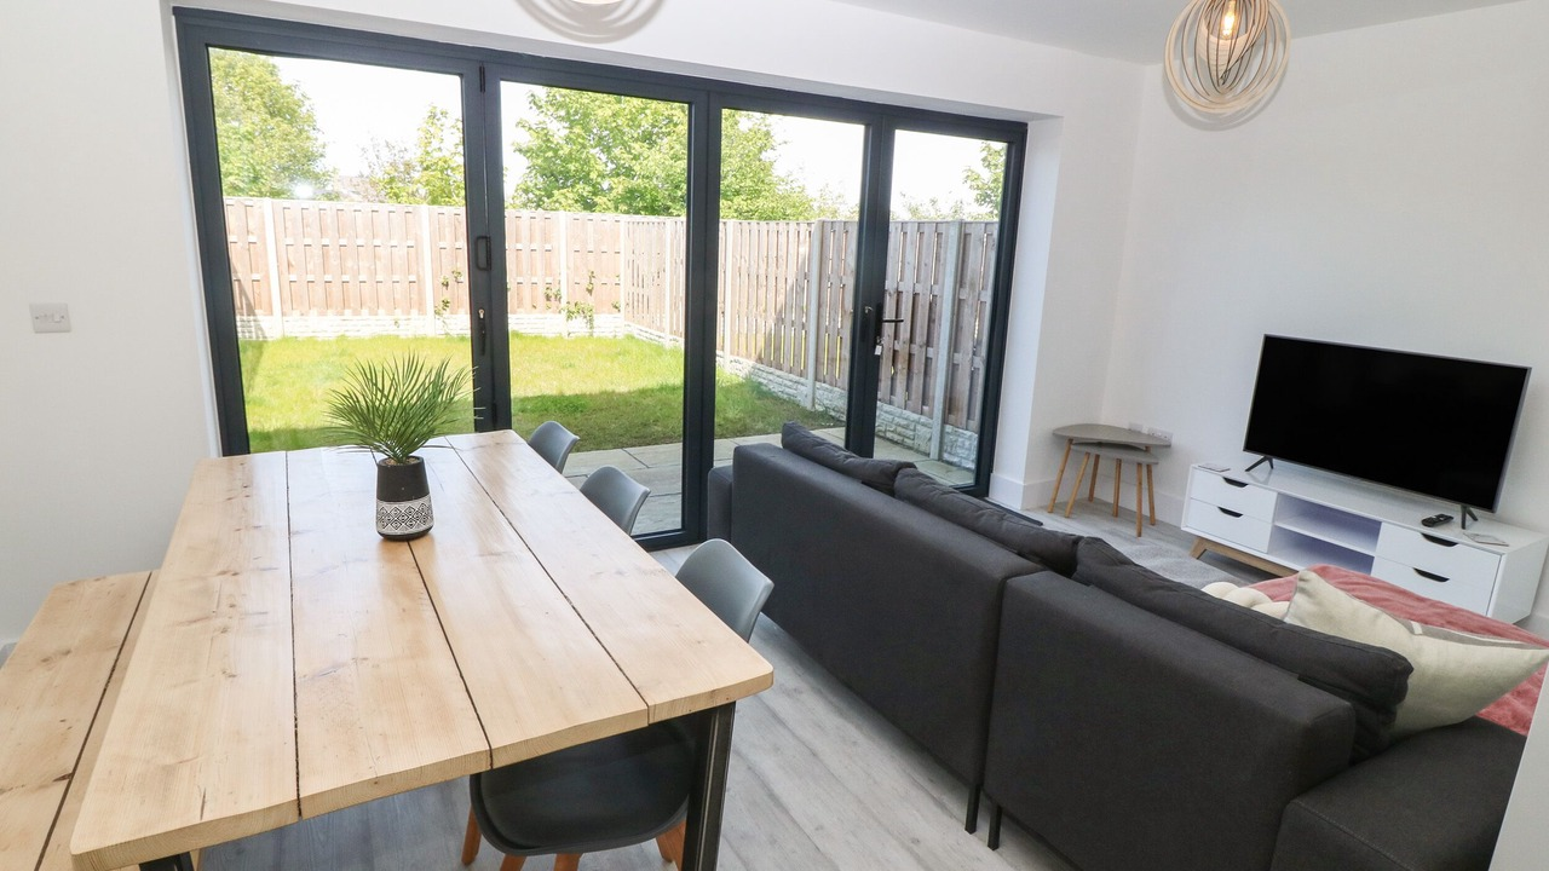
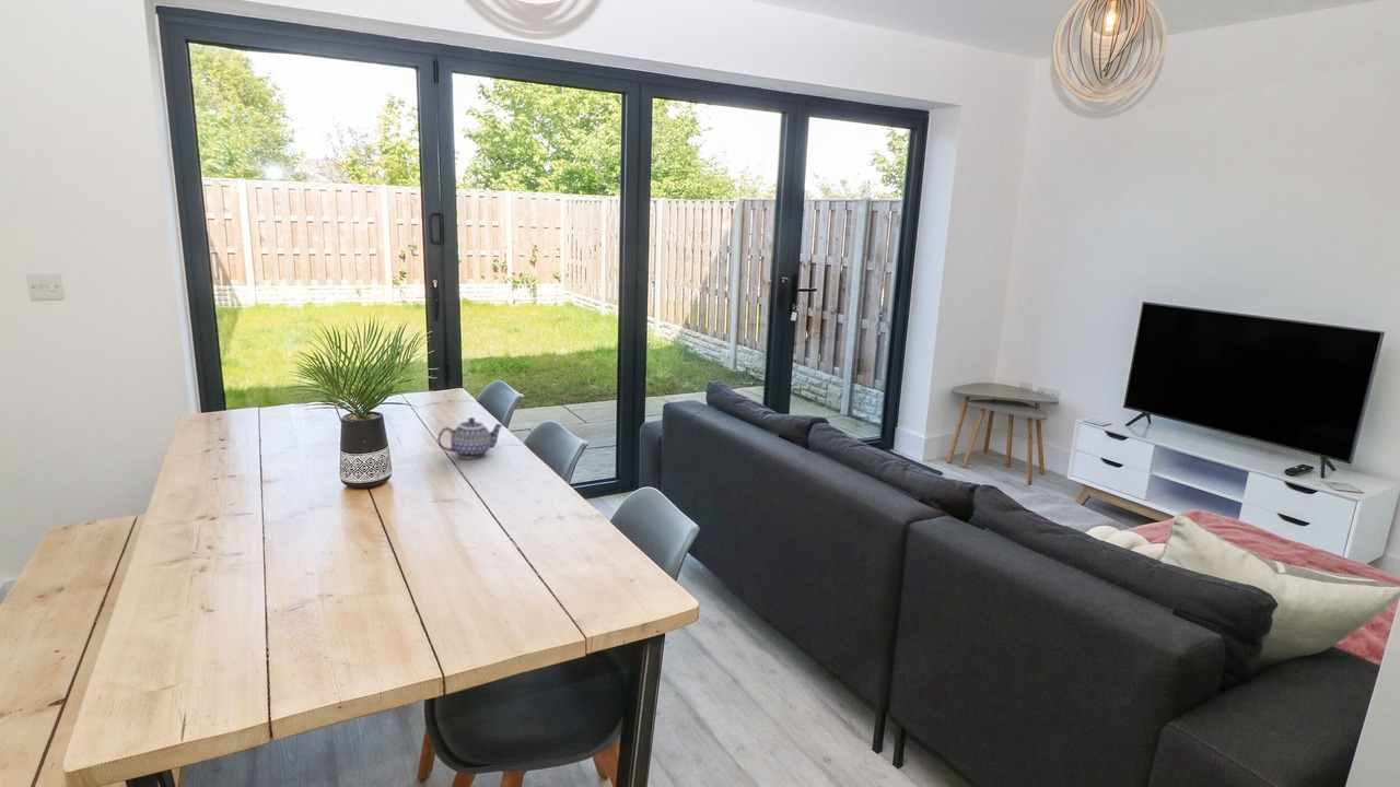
+ teapot [436,416,504,460]
